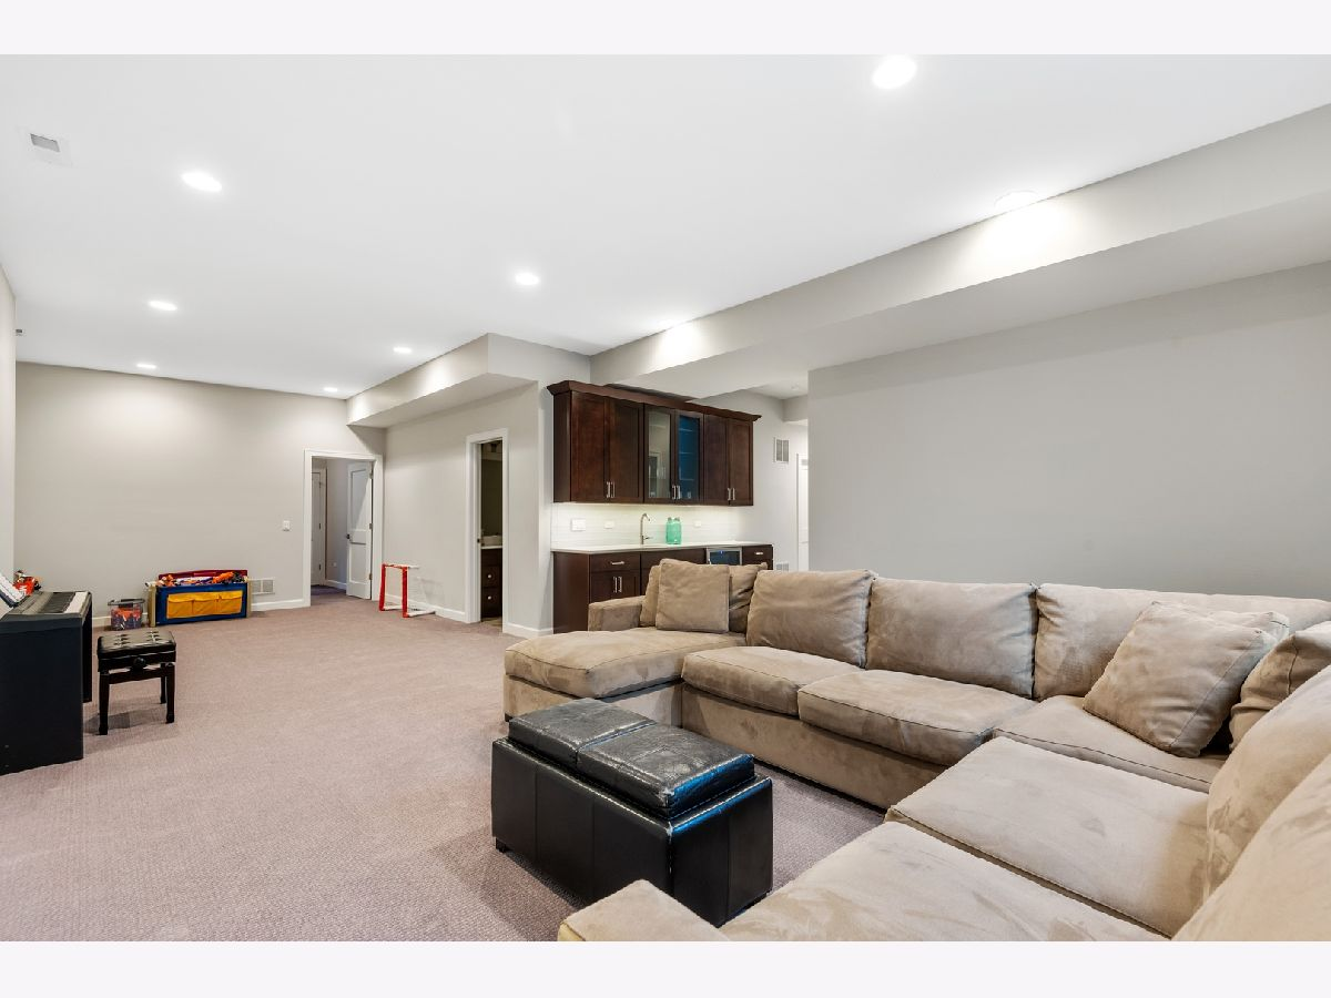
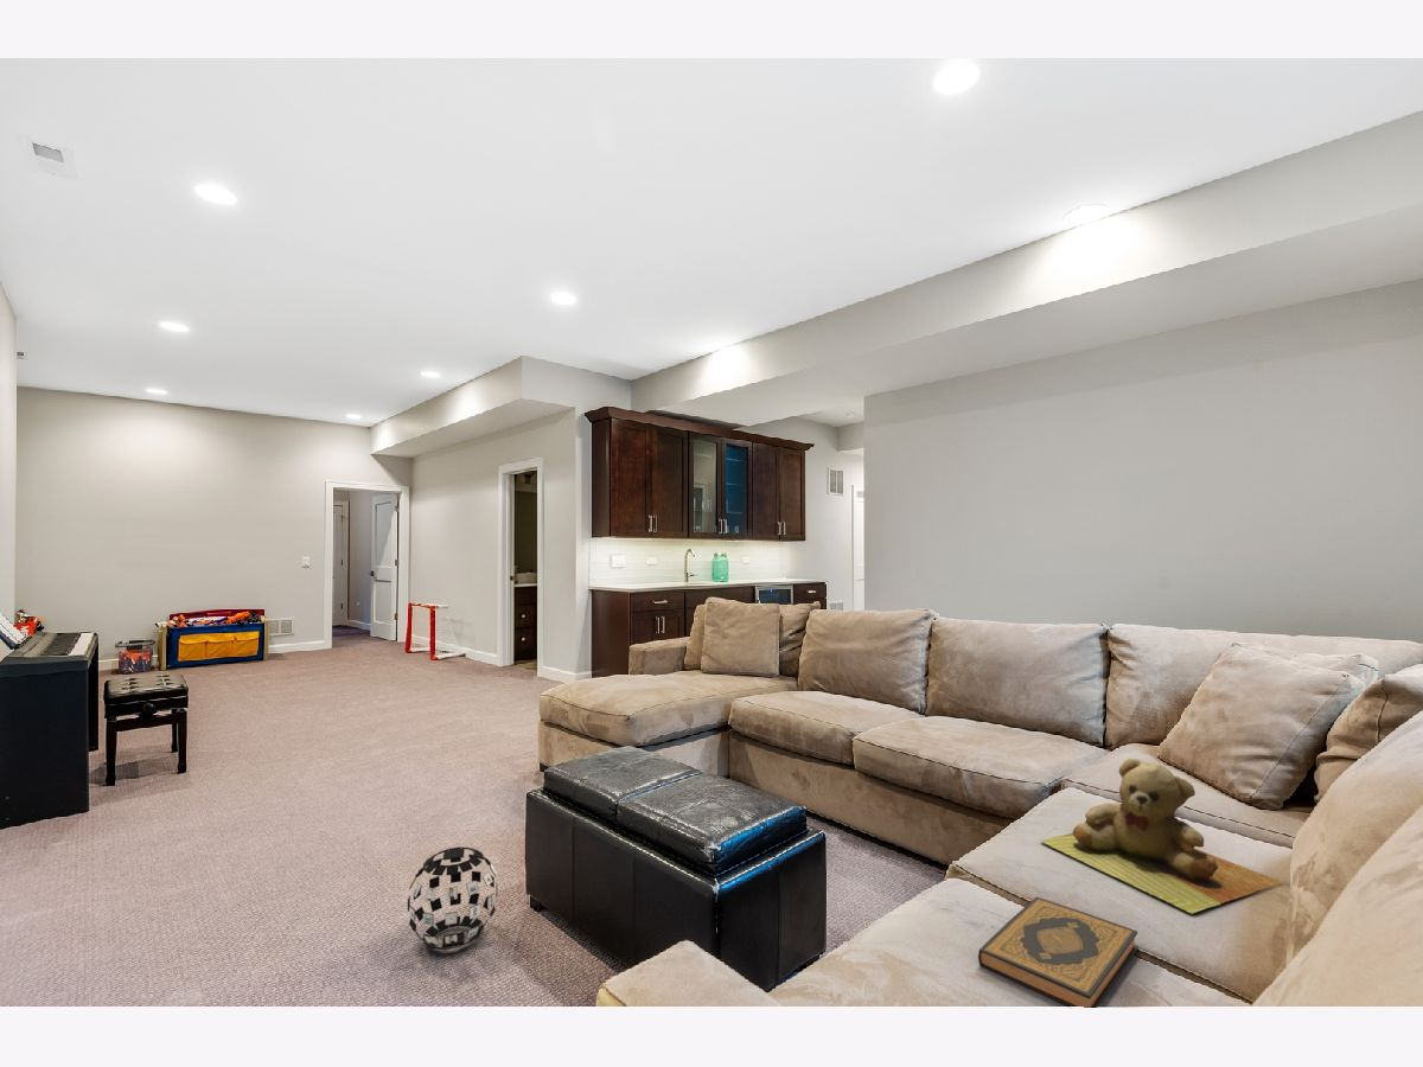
+ hardback book [977,896,1140,1009]
+ teddy bear [1039,758,1283,915]
+ decorative ball [407,845,499,951]
